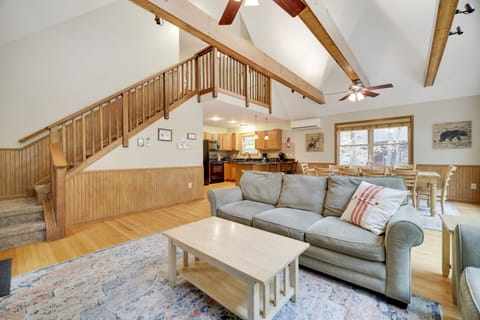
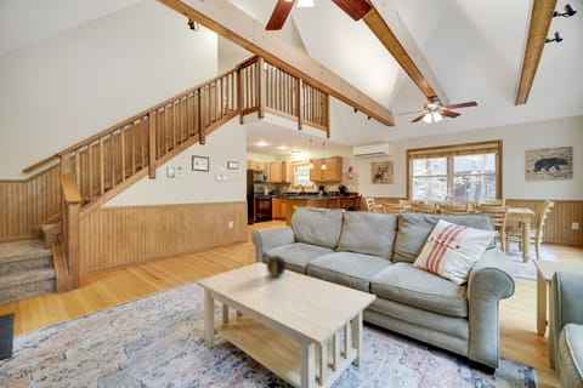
+ decorative orb [265,255,287,278]
